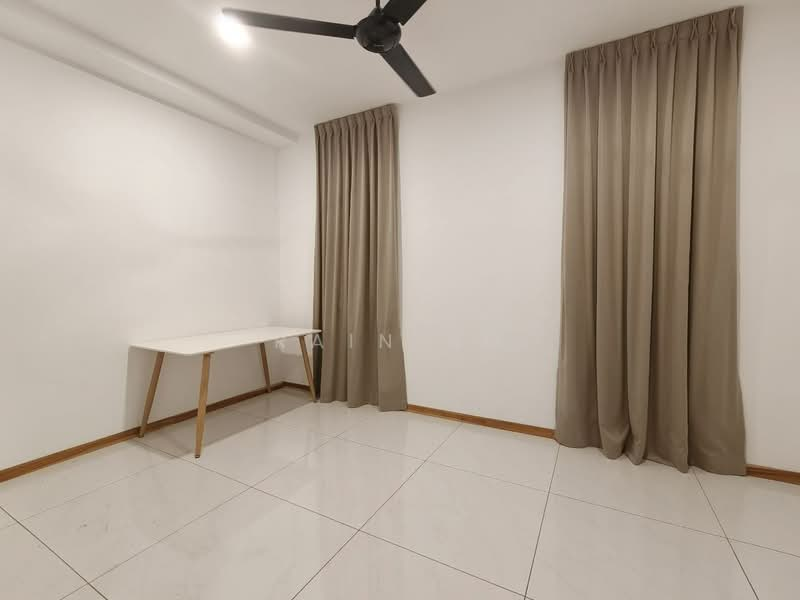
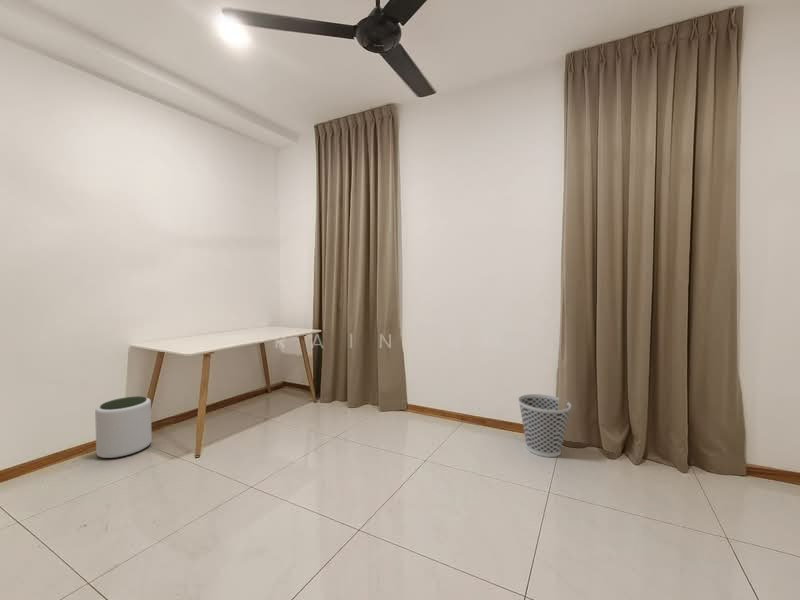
+ plant pot [94,395,153,459]
+ wastebasket [517,393,572,458]
